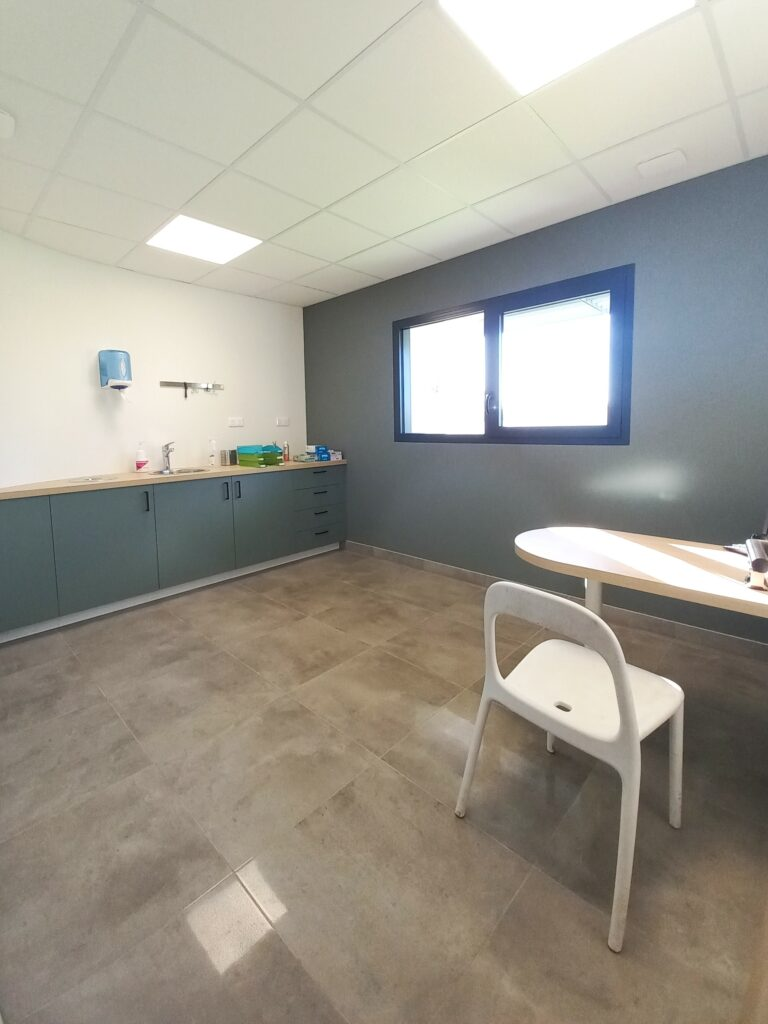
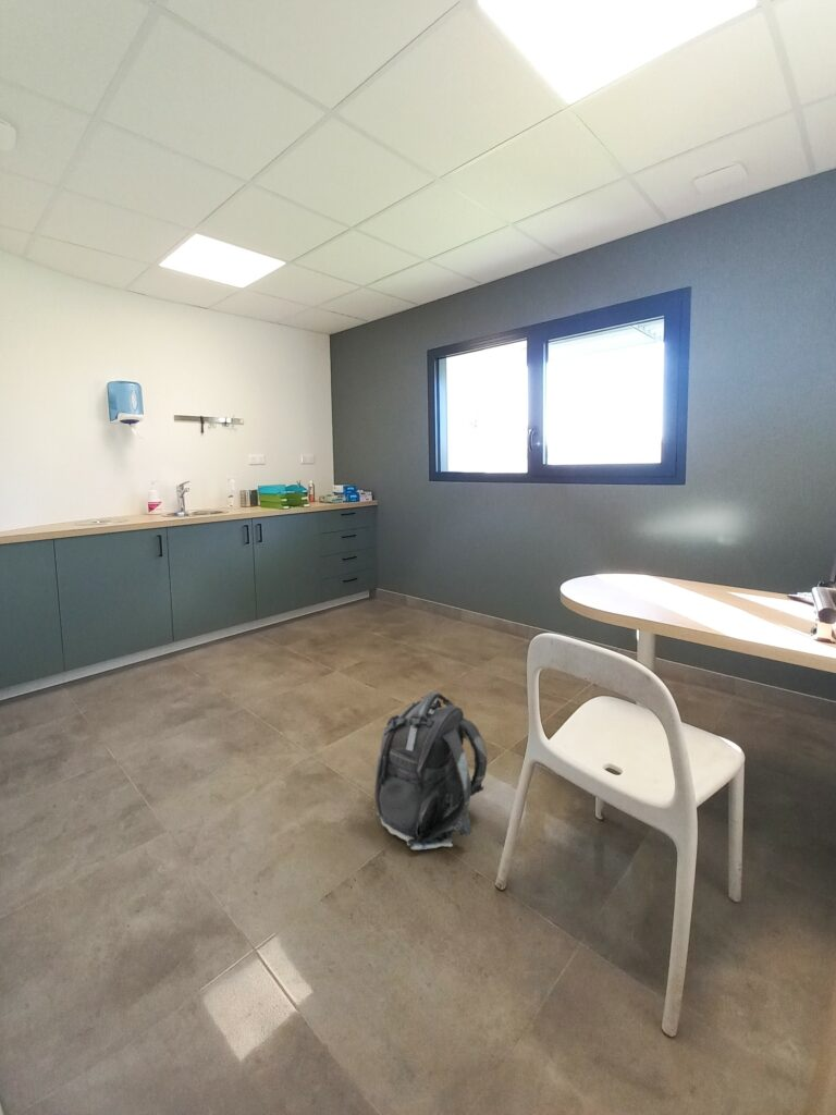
+ backpack [373,691,488,850]
